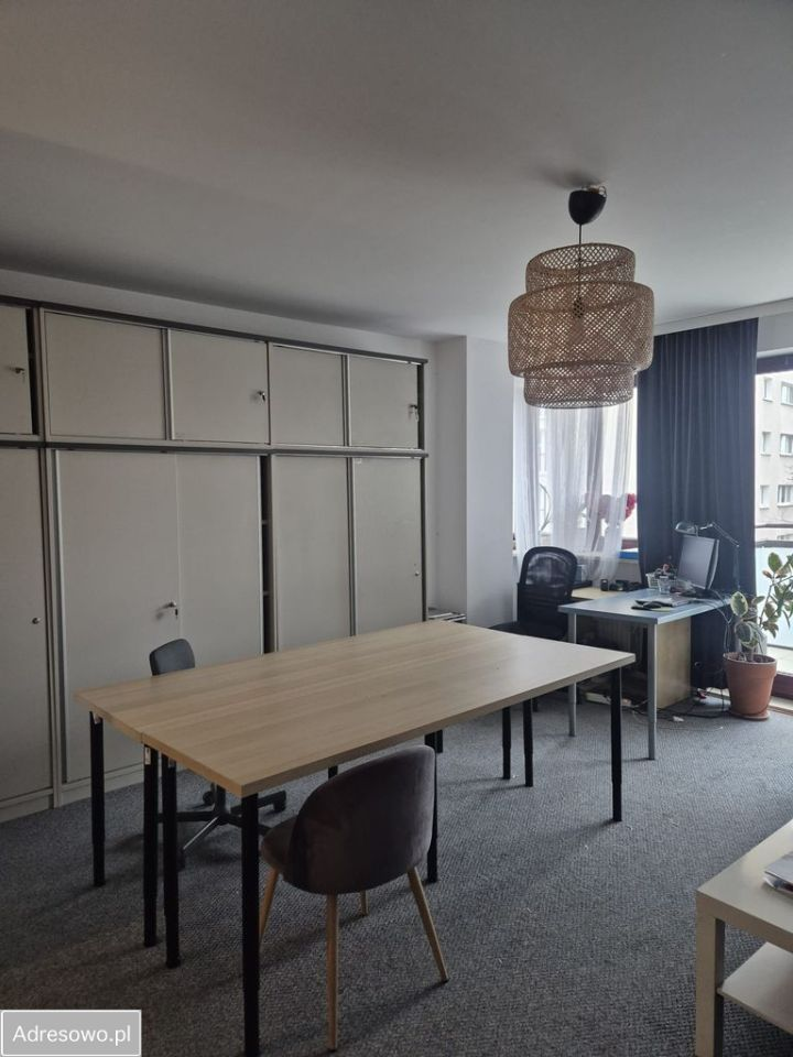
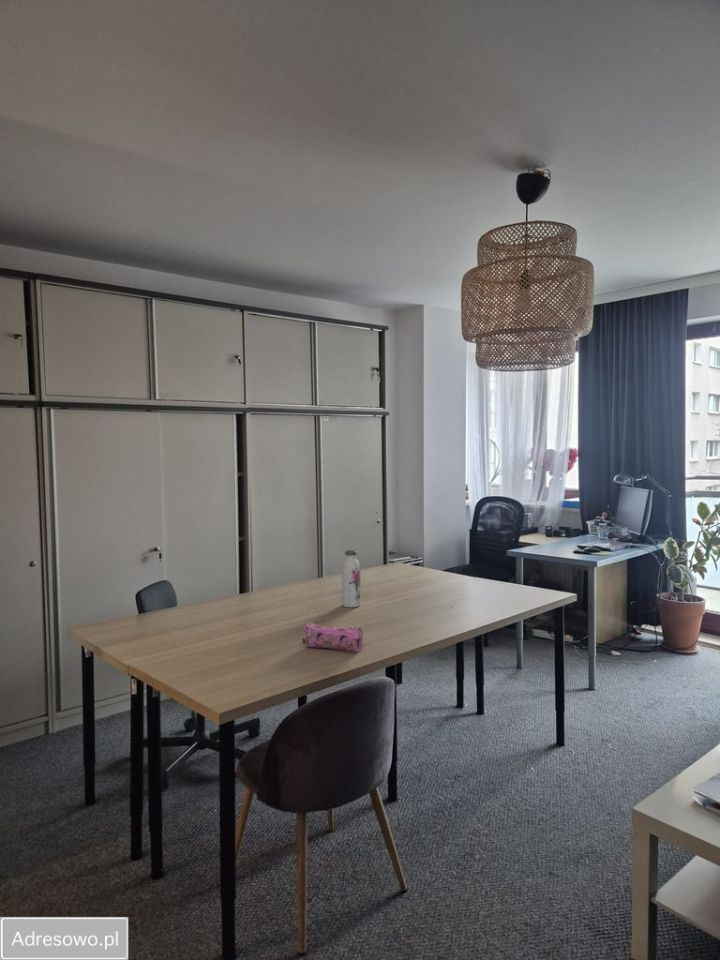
+ pencil case [301,621,364,653]
+ water bottle [341,549,362,608]
